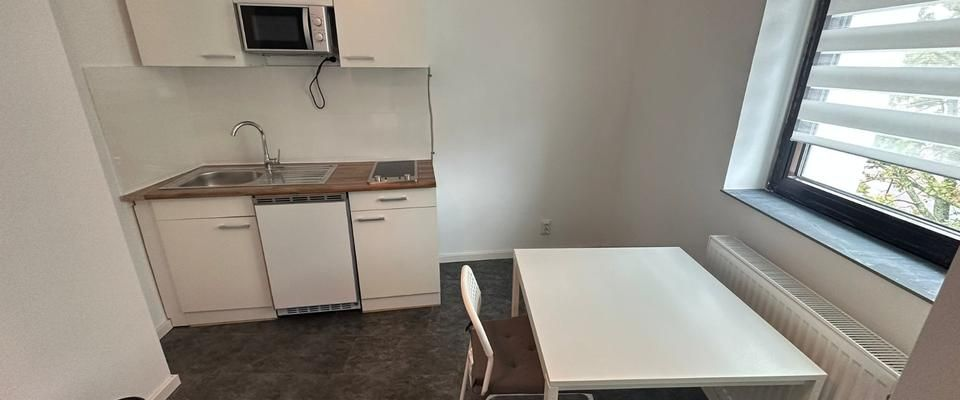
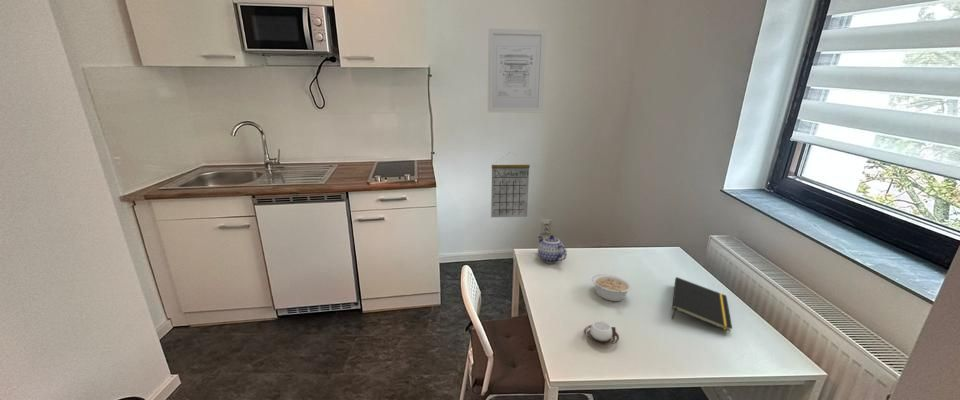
+ teapot [537,234,568,264]
+ calendar [490,152,531,218]
+ legume [591,273,633,302]
+ notepad [671,276,733,333]
+ cup [583,320,620,346]
+ wall art [487,28,547,114]
